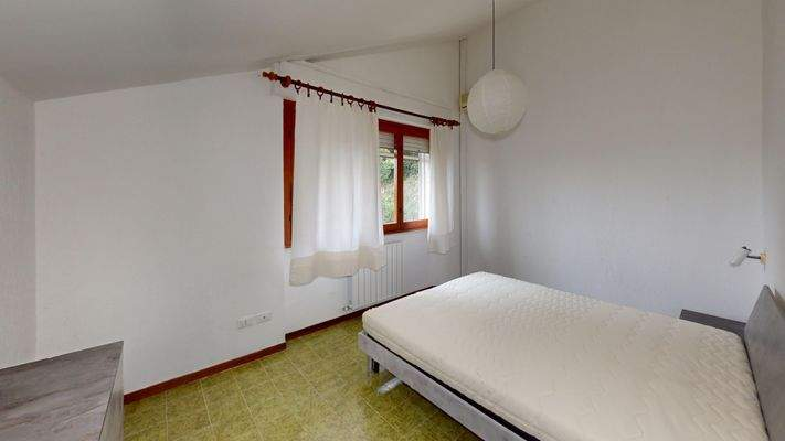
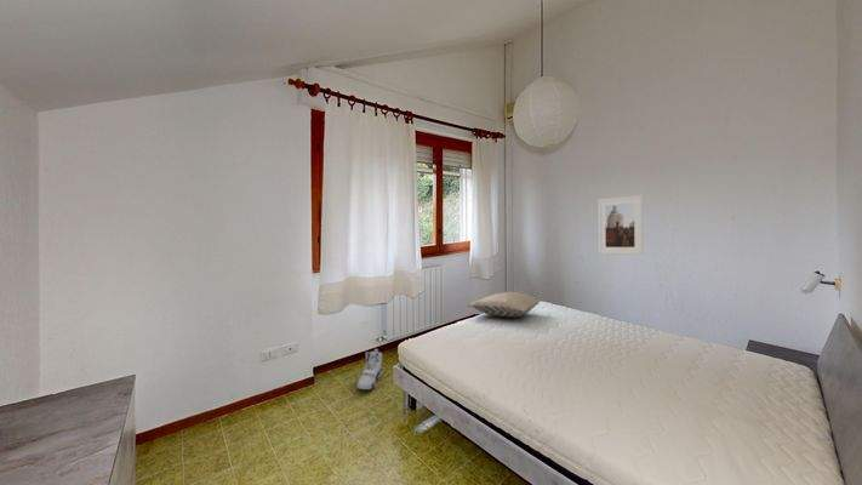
+ pillow [467,291,542,319]
+ sneaker [355,348,384,390]
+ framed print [596,194,645,256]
